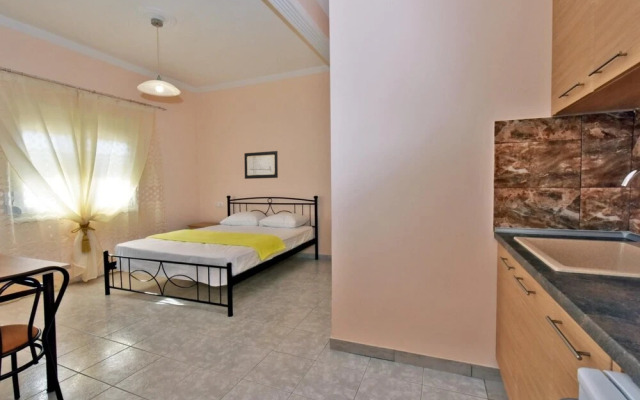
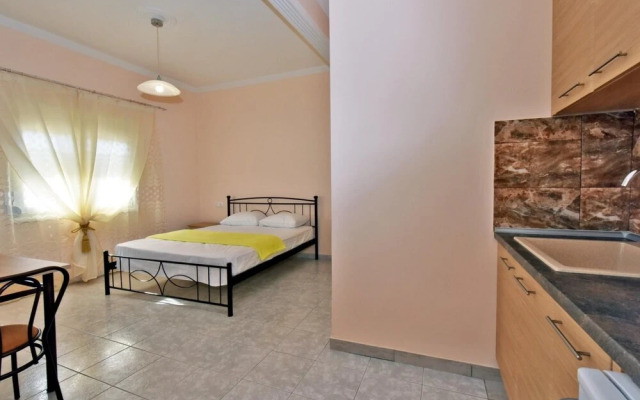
- wall art [243,150,279,180]
